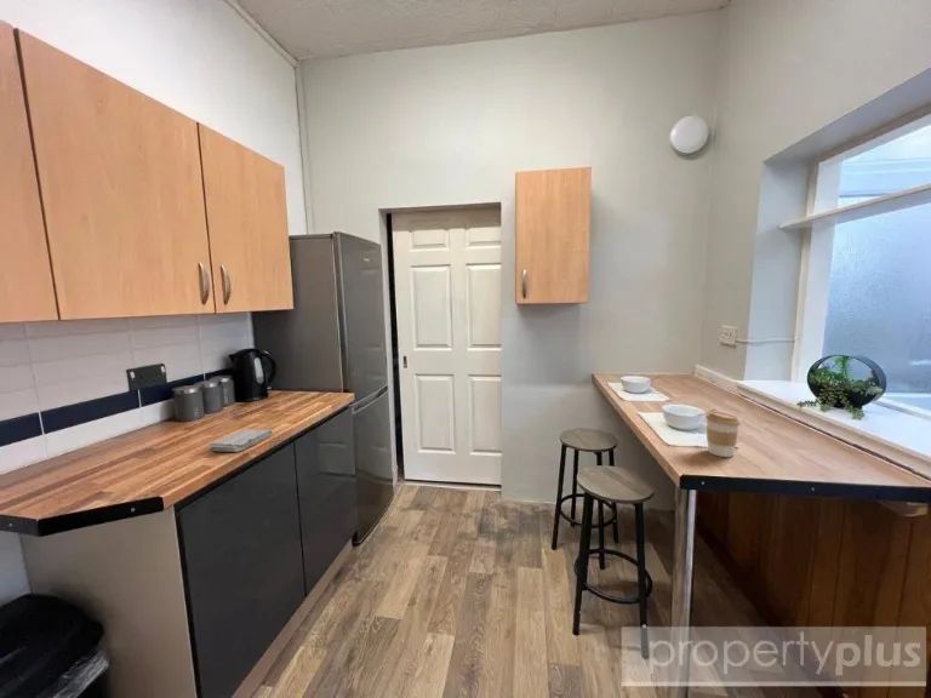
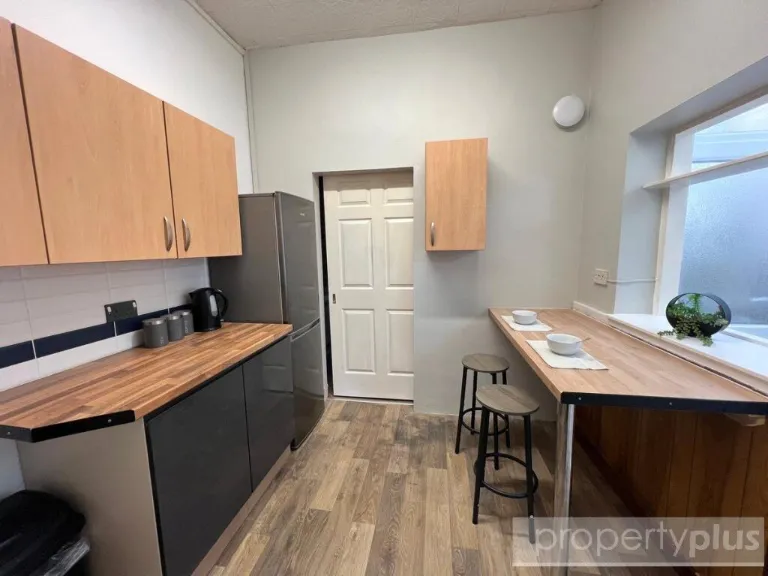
- washcloth [207,428,274,453]
- coffee cup [704,411,742,458]
